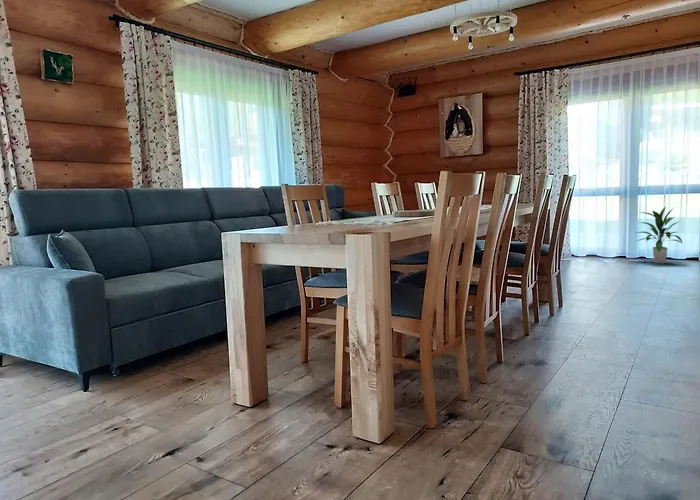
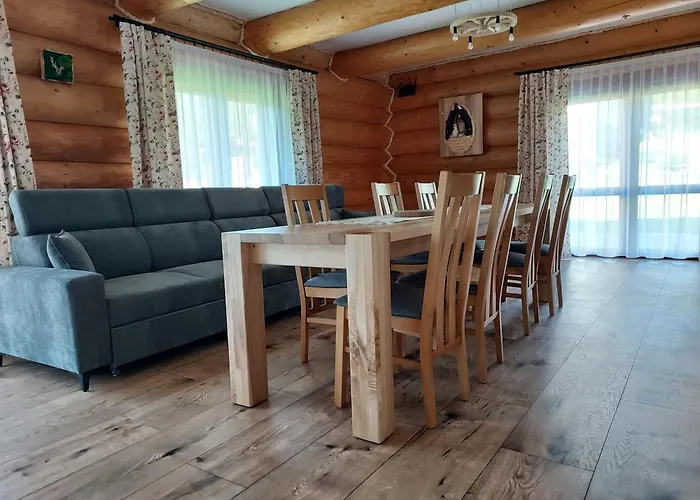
- indoor plant [635,205,683,264]
